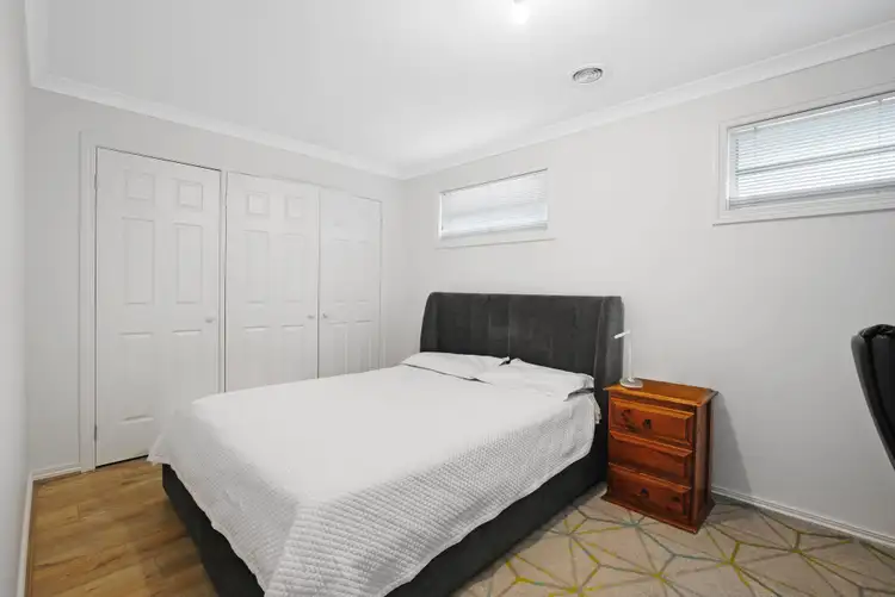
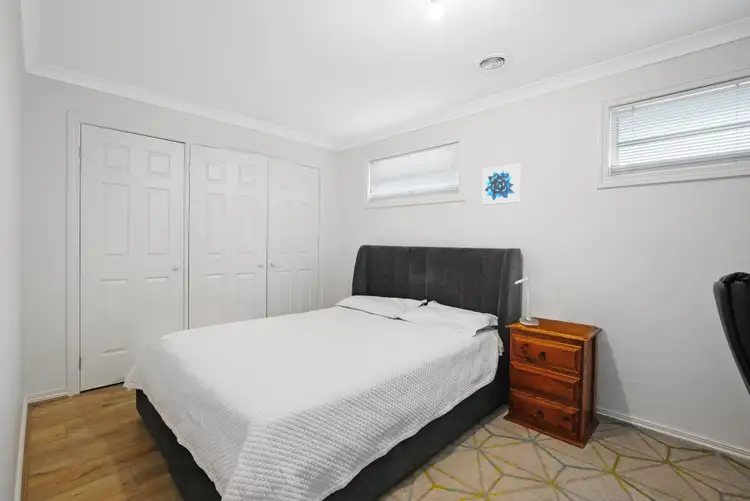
+ wall art [481,163,521,206]
